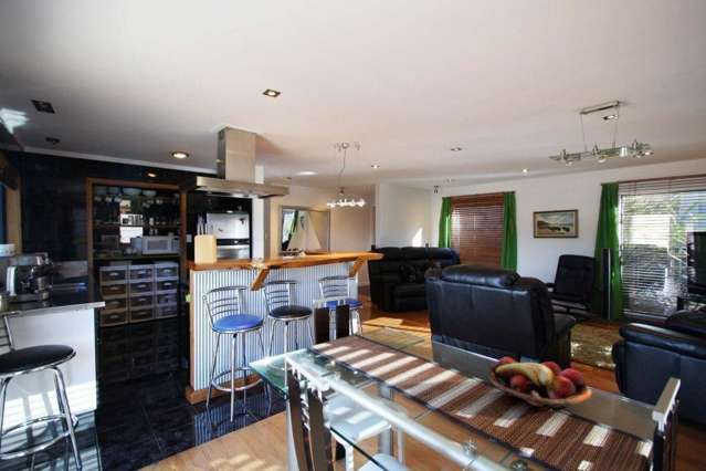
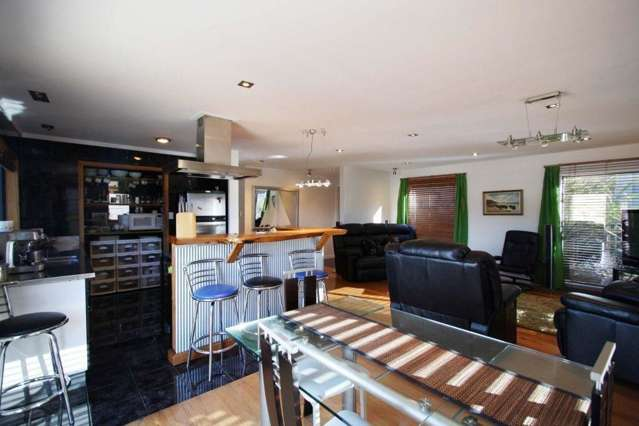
- fruit basket [488,356,593,410]
